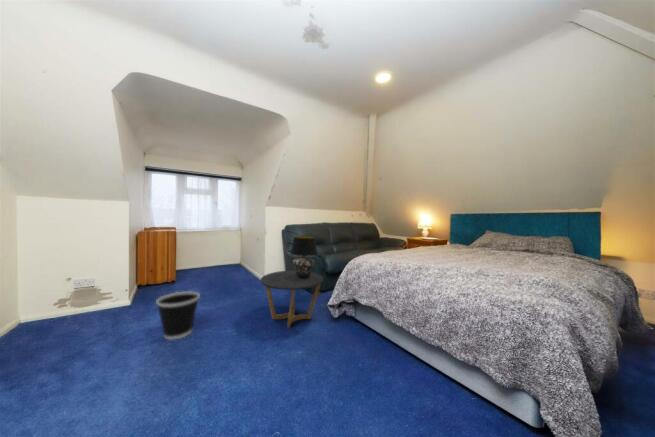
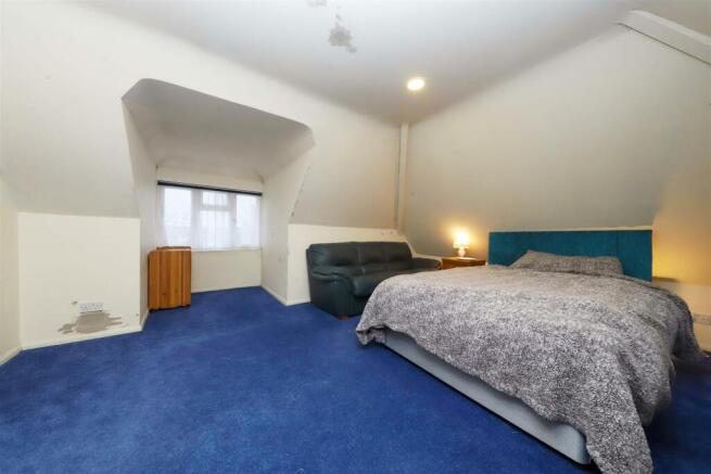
- table lamp [289,235,319,279]
- side table [259,269,324,329]
- wastebasket [155,290,201,340]
